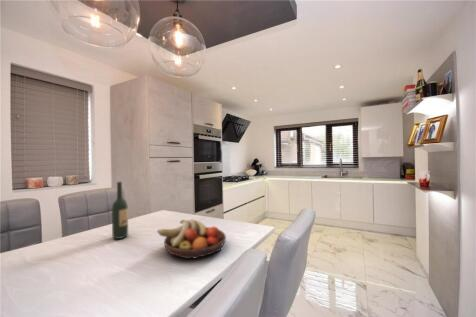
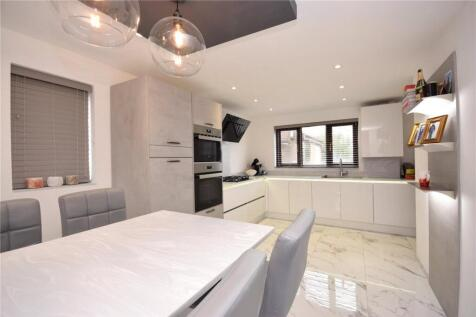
- fruit bowl [156,218,227,260]
- wine bottle [111,181,129,240]
